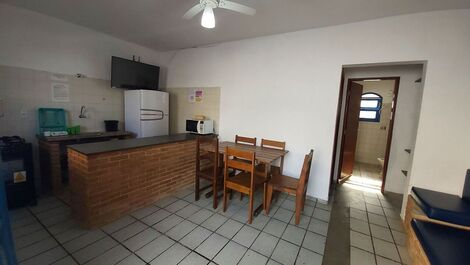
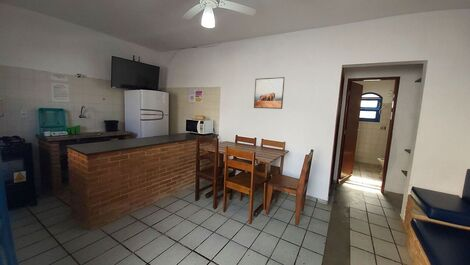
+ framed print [253,76,285,110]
